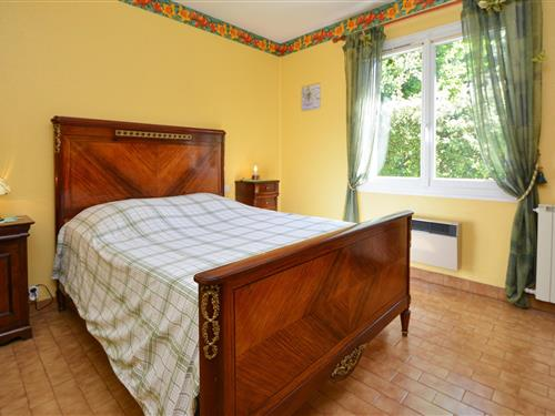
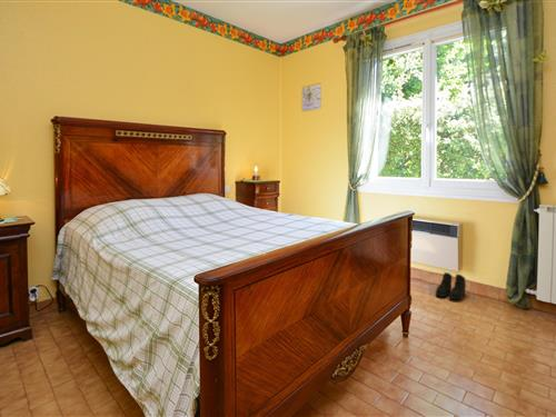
+ boots [435,271,467,300]
